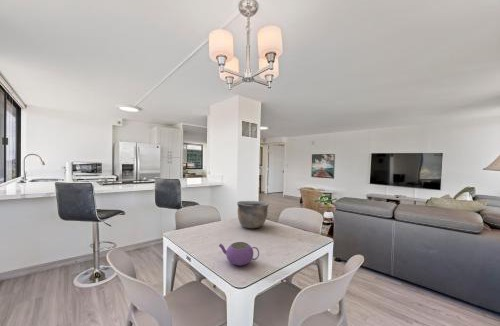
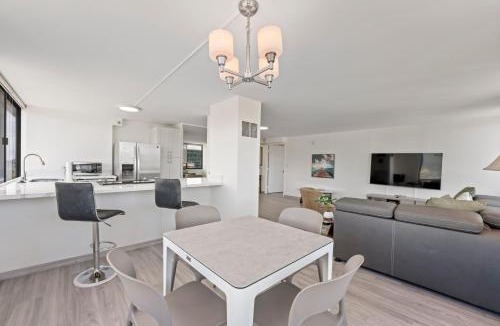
- bowl [236,200,270,229]
- teapot [218,241,260,267]
